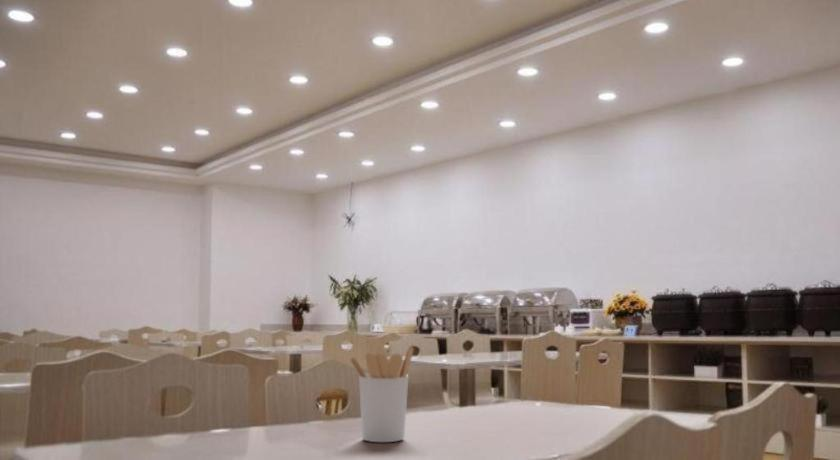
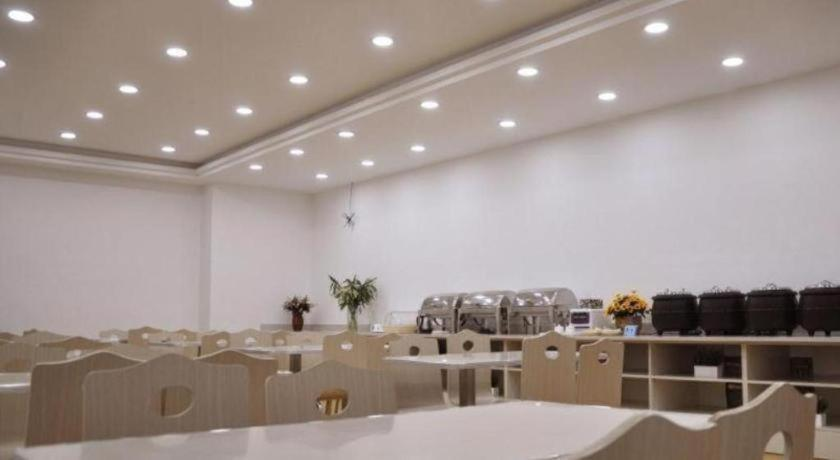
- utensil holder [348,344,414,443]
